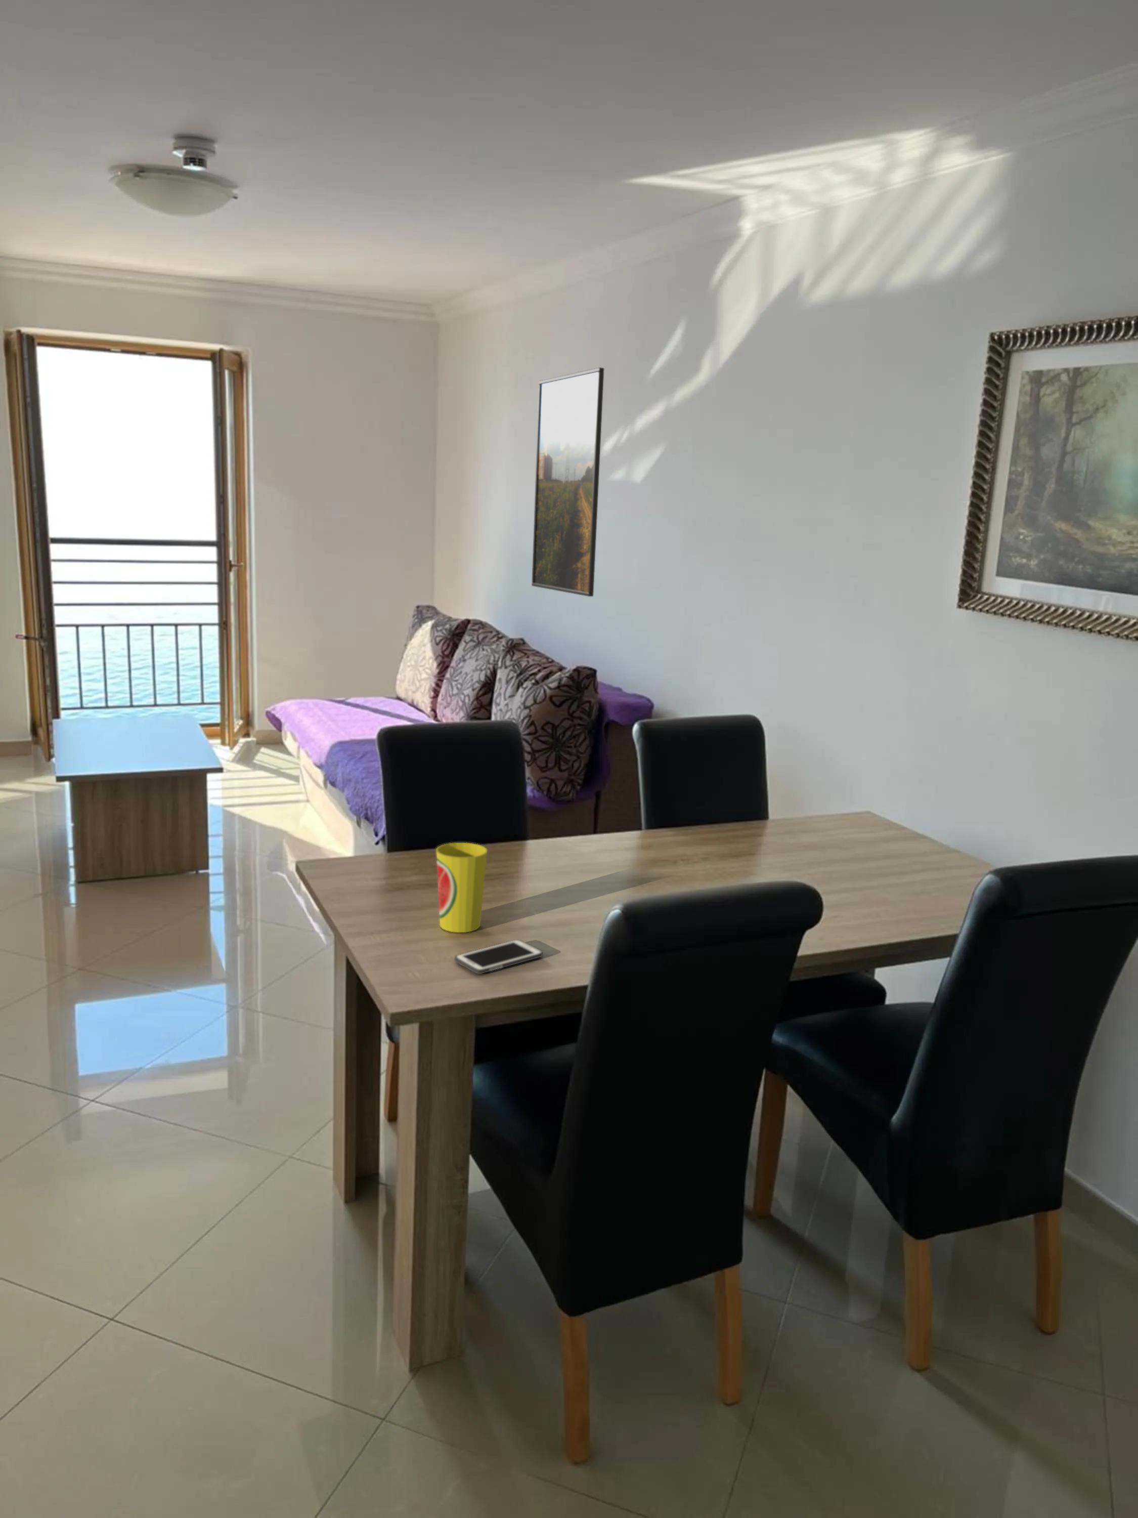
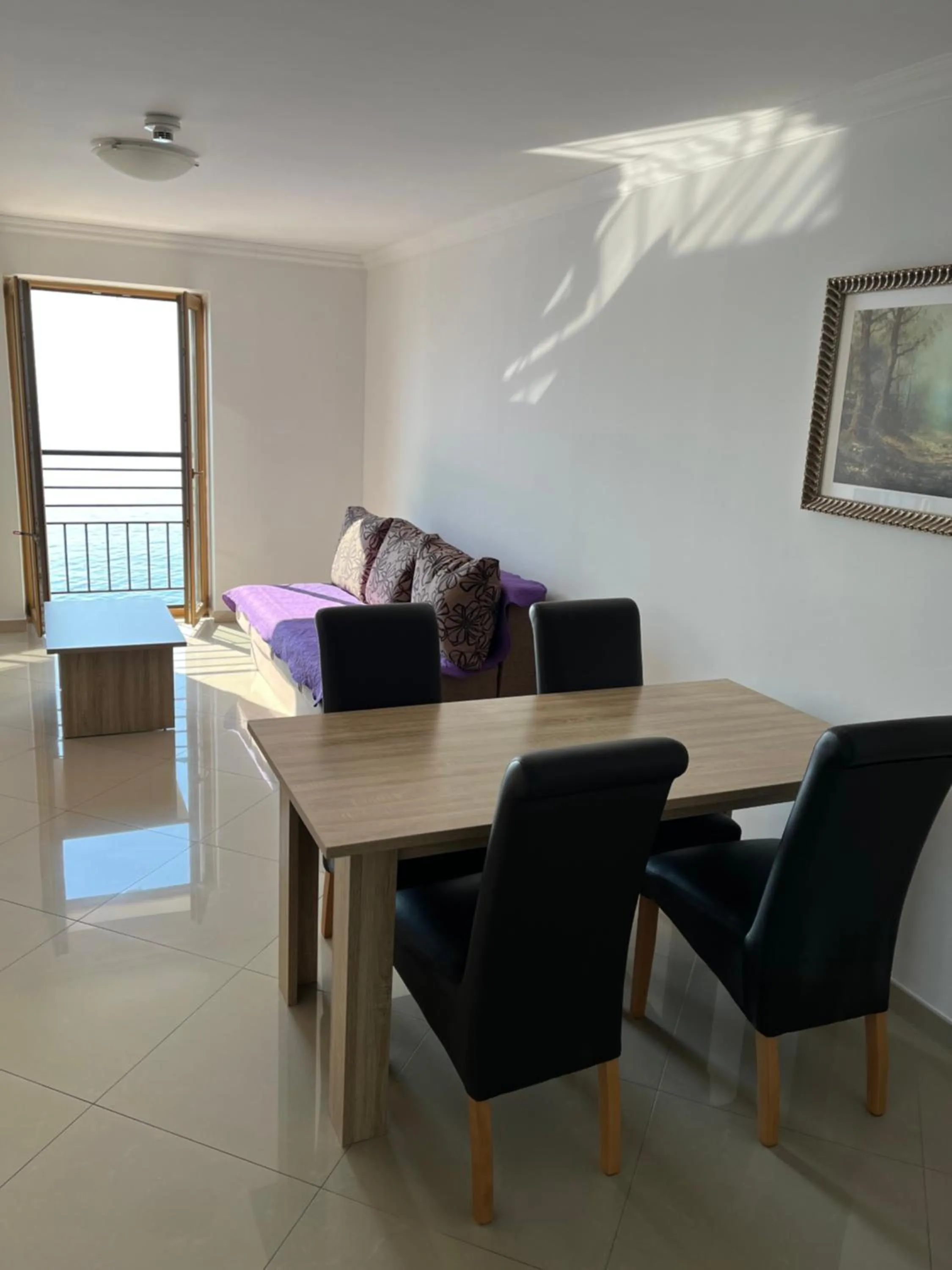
- cup [435,841,488,934]
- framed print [531,367,605,598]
- cell phone [454,939,543,974]
